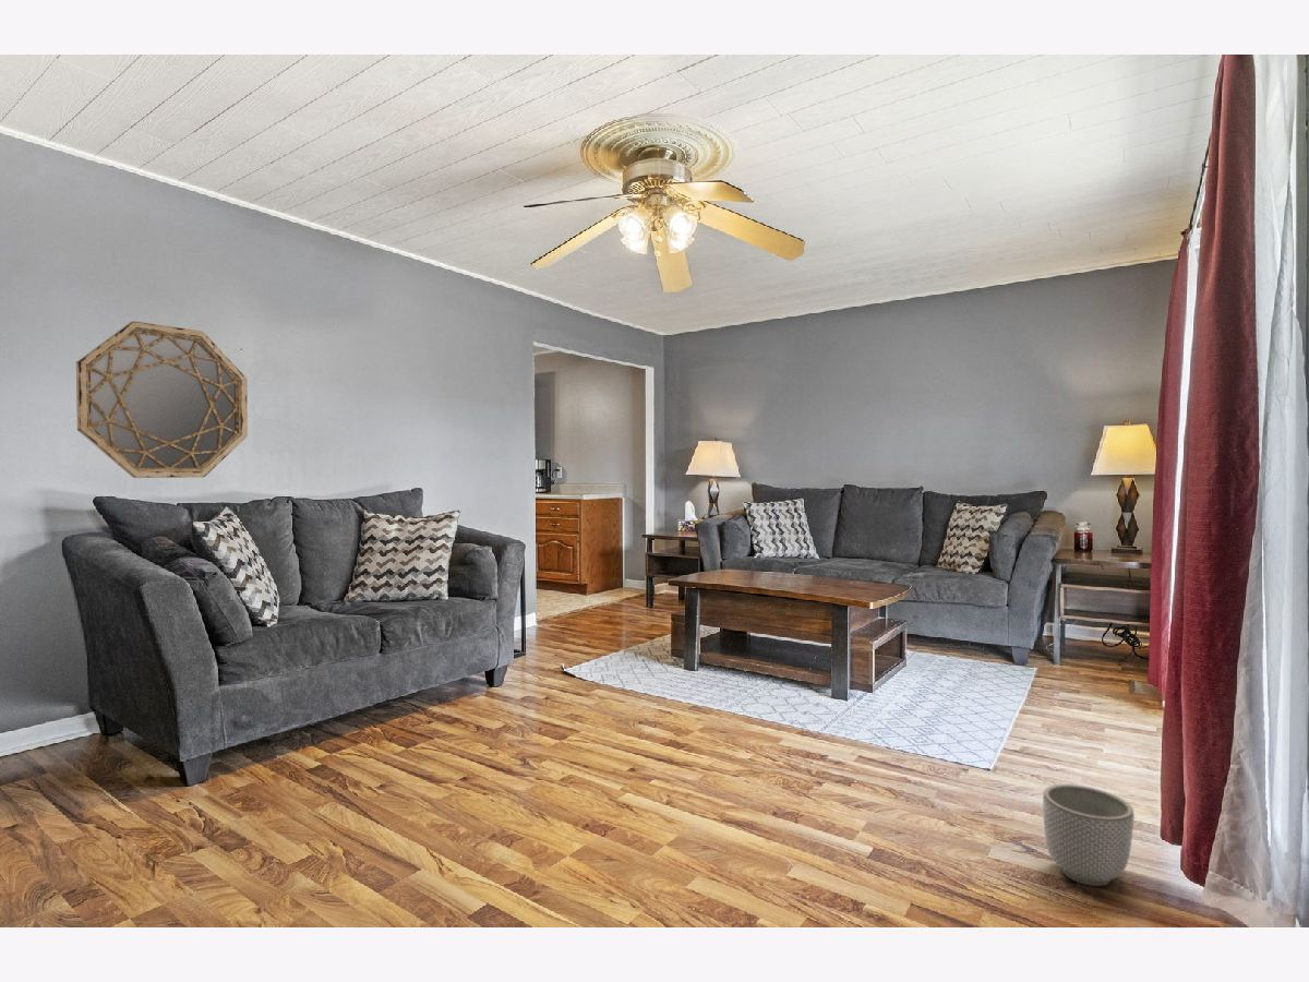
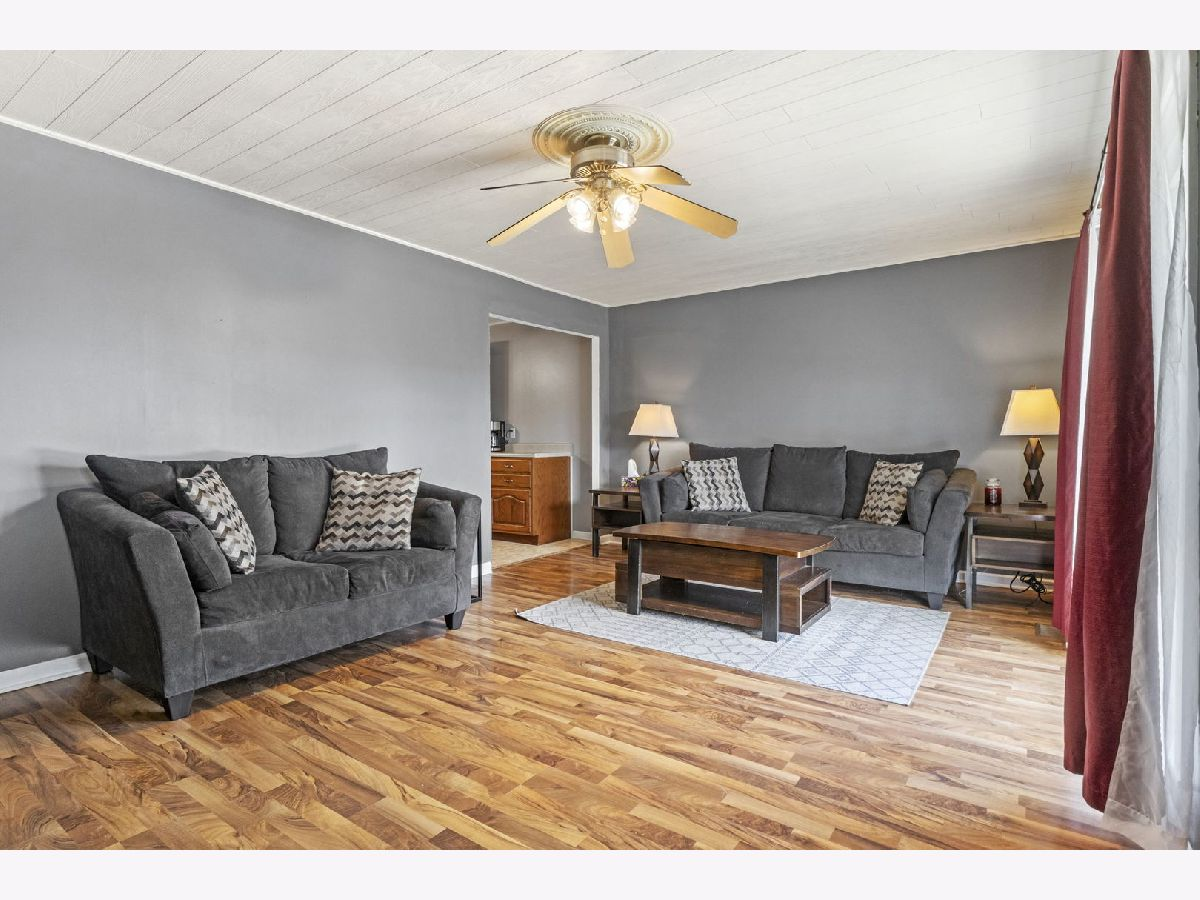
- planter [1042,783,1136,887]
- home mirror [75,321,249,479]
